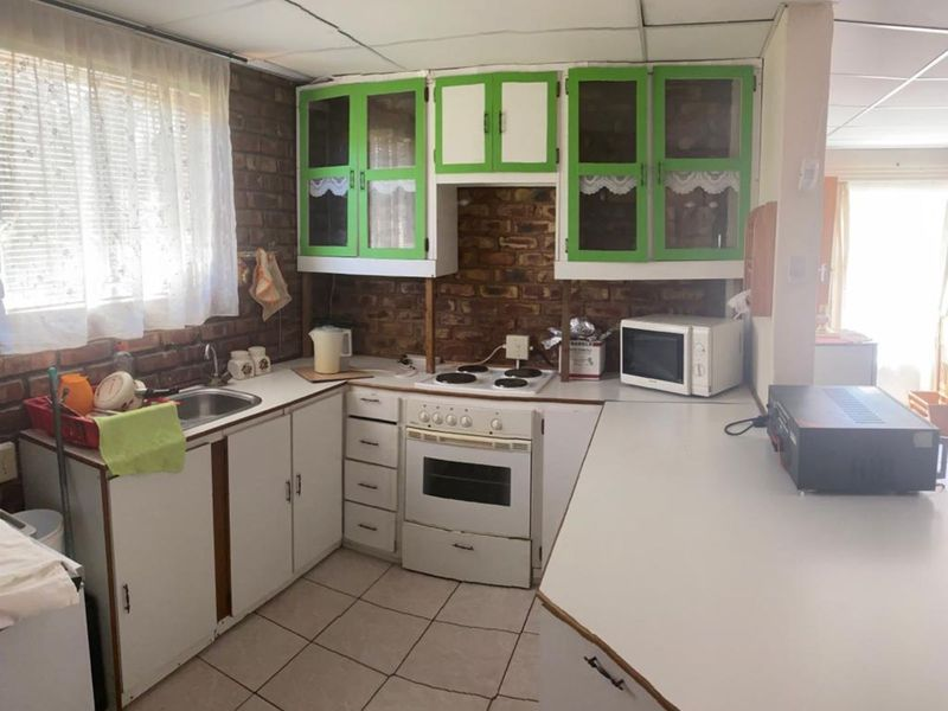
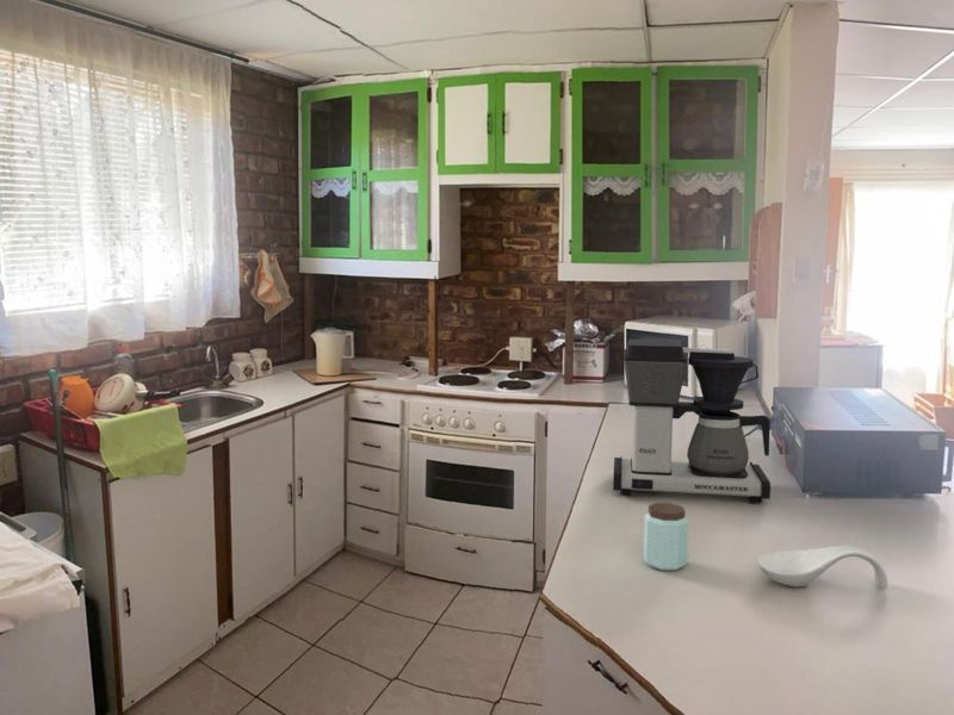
+ coffee maker [612,338,772,504]
+ spoon rest [756,545,890,590]
+ peanut butter [643,502,689,572]
